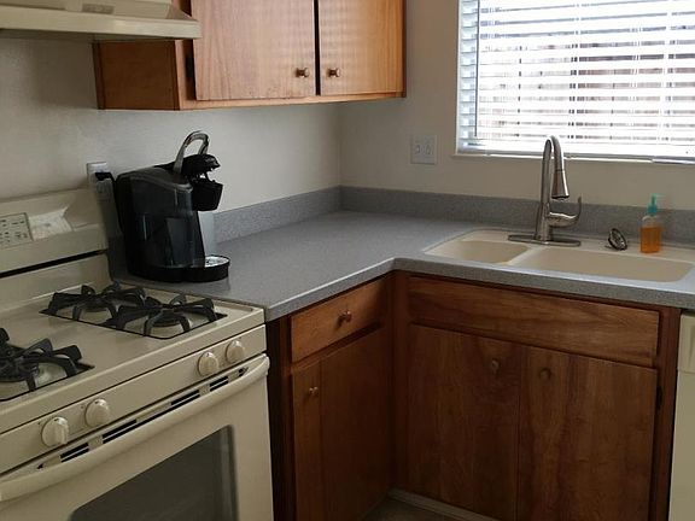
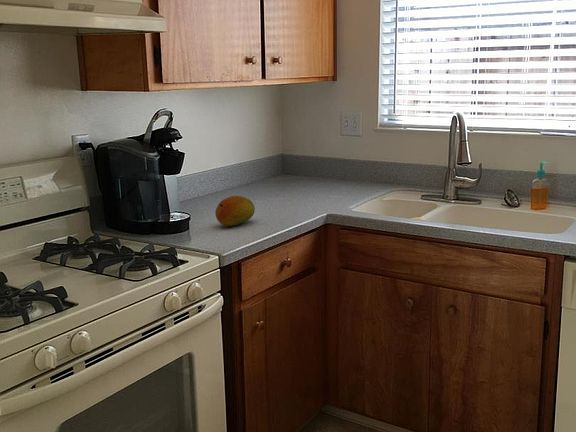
+ fruit [214,195,256,227]
